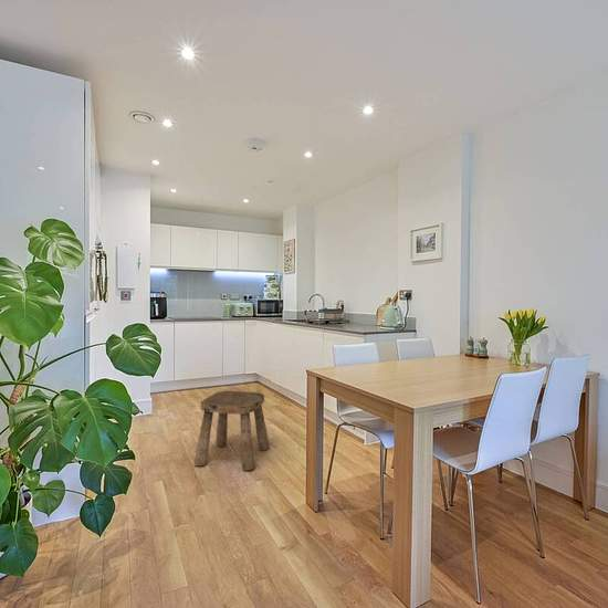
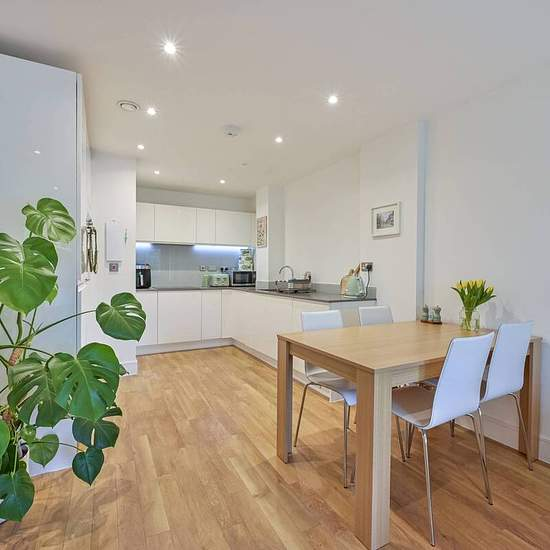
- stool [193,390,271,472]
